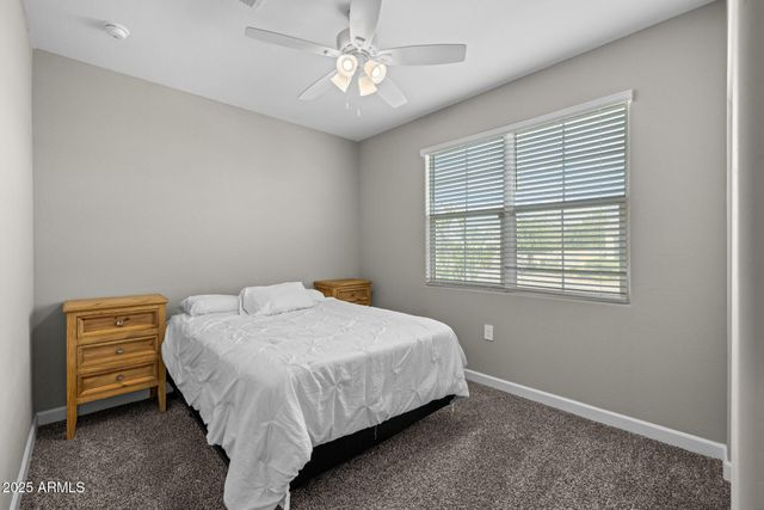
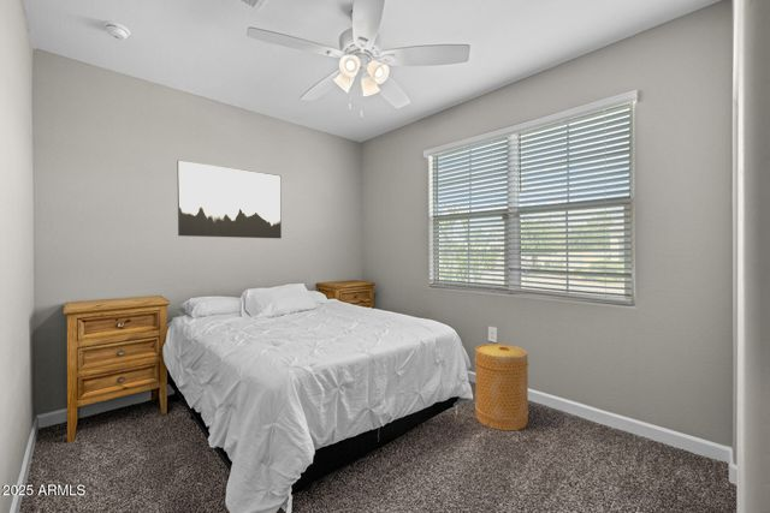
+ wall art [176,159,283,239]
+ basket [474,342,529,431]
